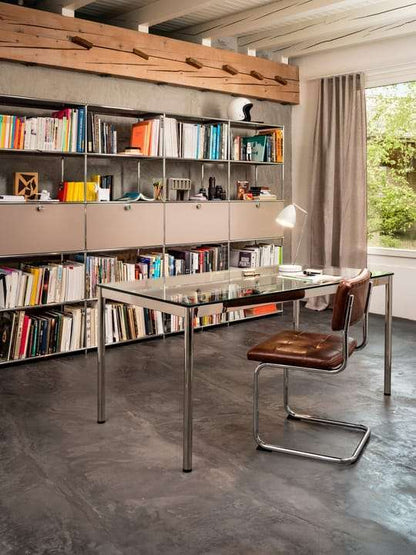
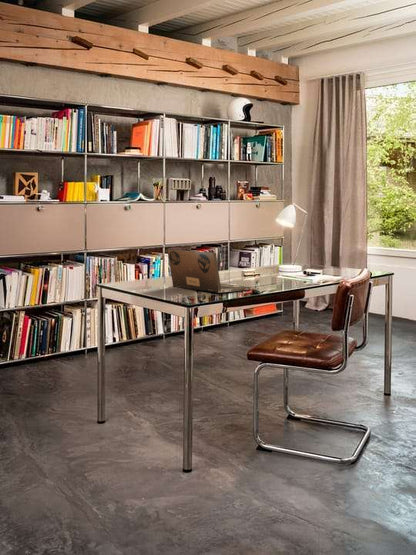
+ laptop [166,249,252,294]
